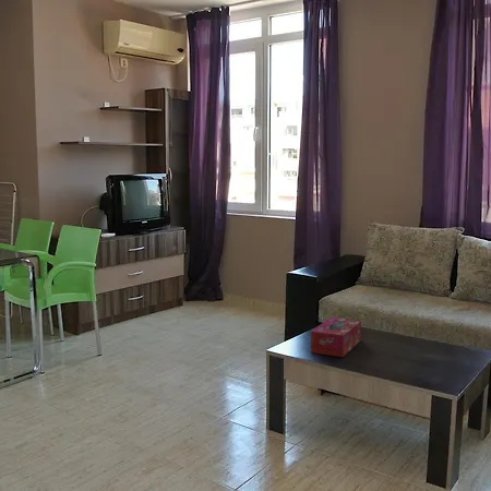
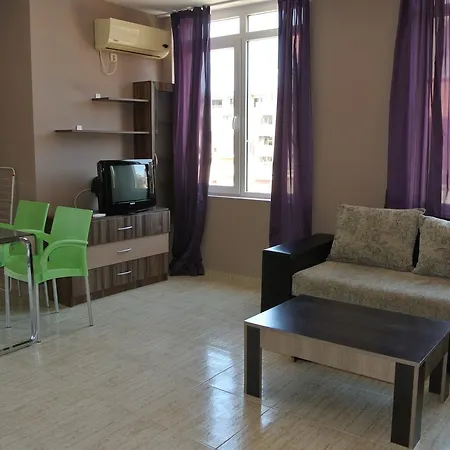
- tissue box [310,316,362,358]
